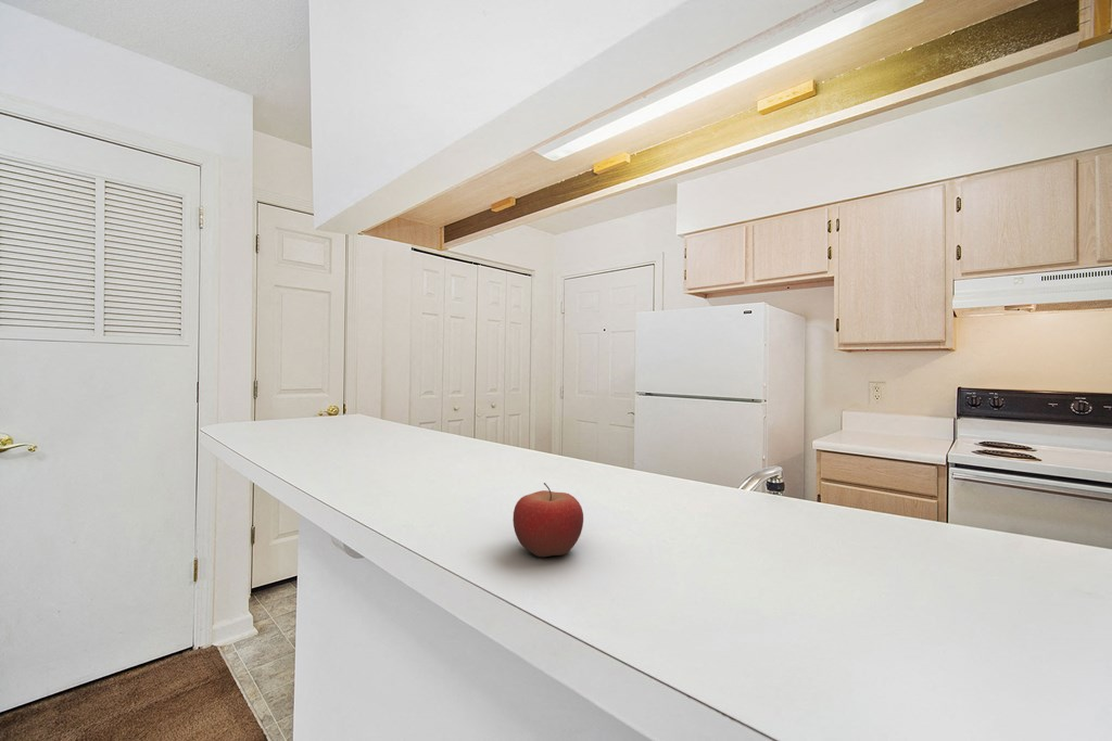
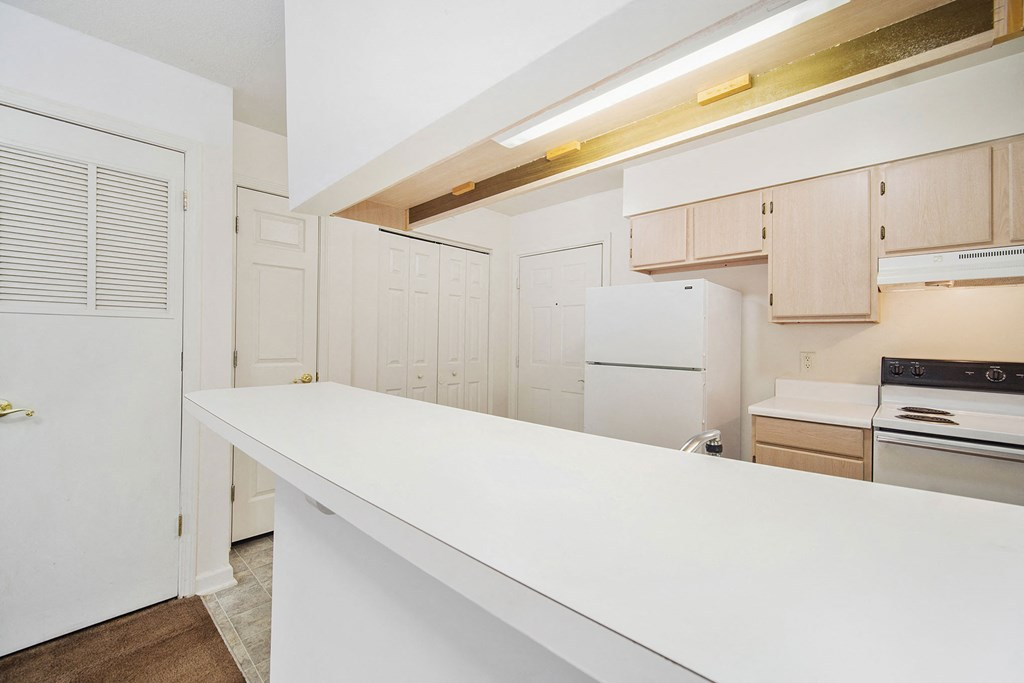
- fruit [511,482,584,558]
